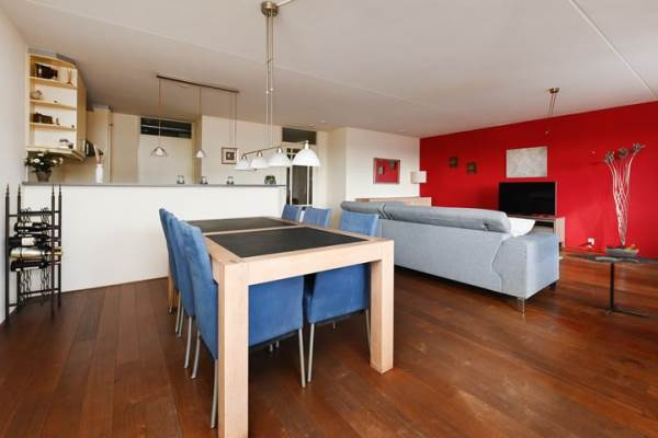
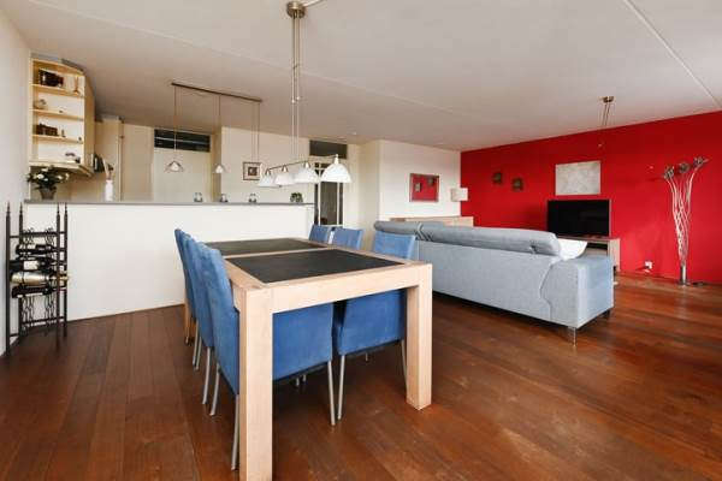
- kitchen table [565,243,658,319]
